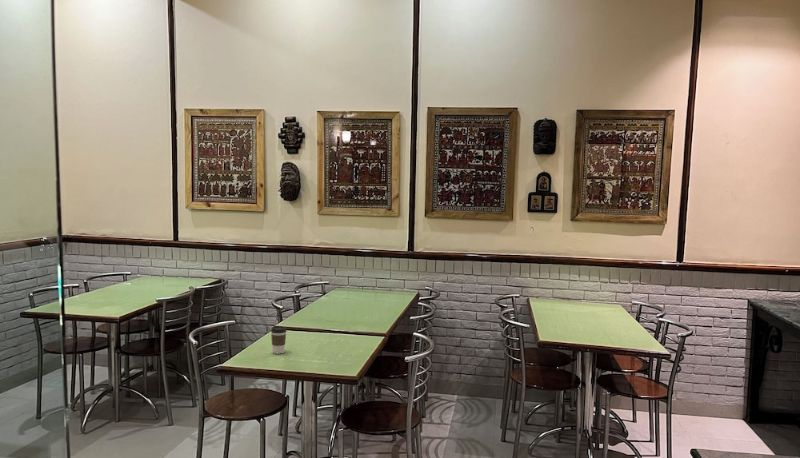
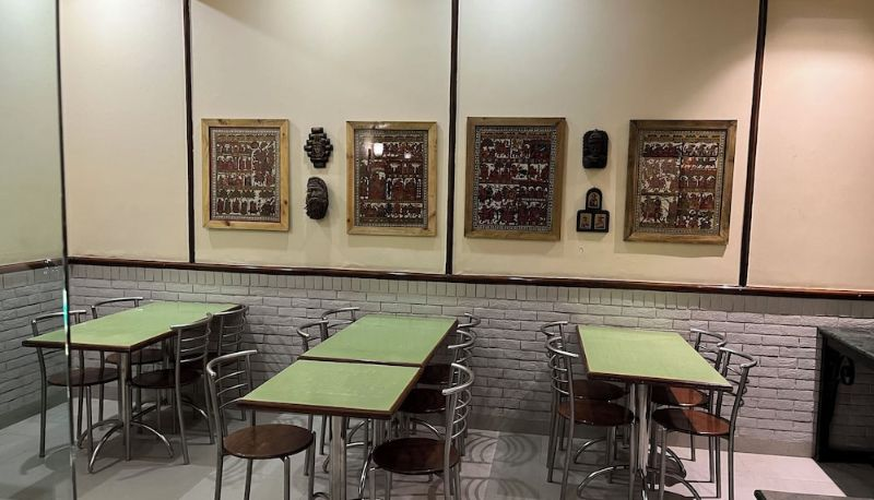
- coffee cup [270,326,288,355]
